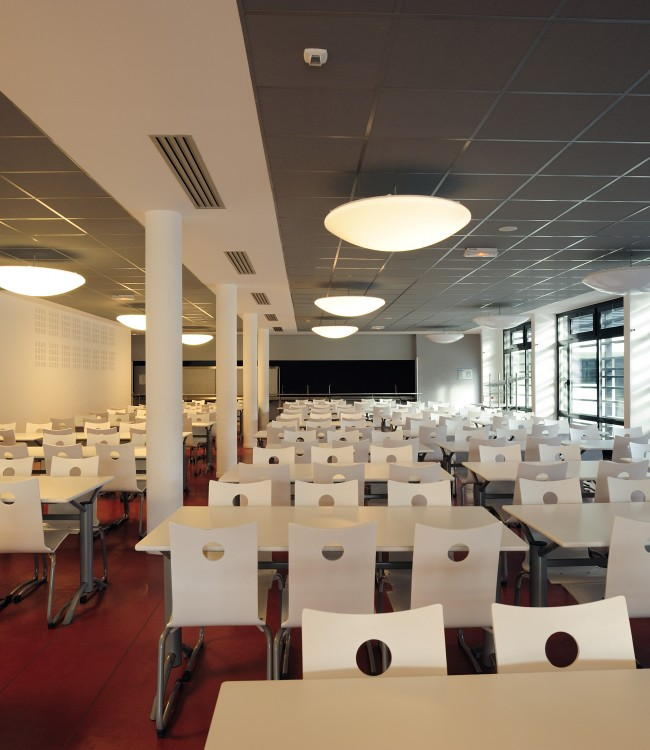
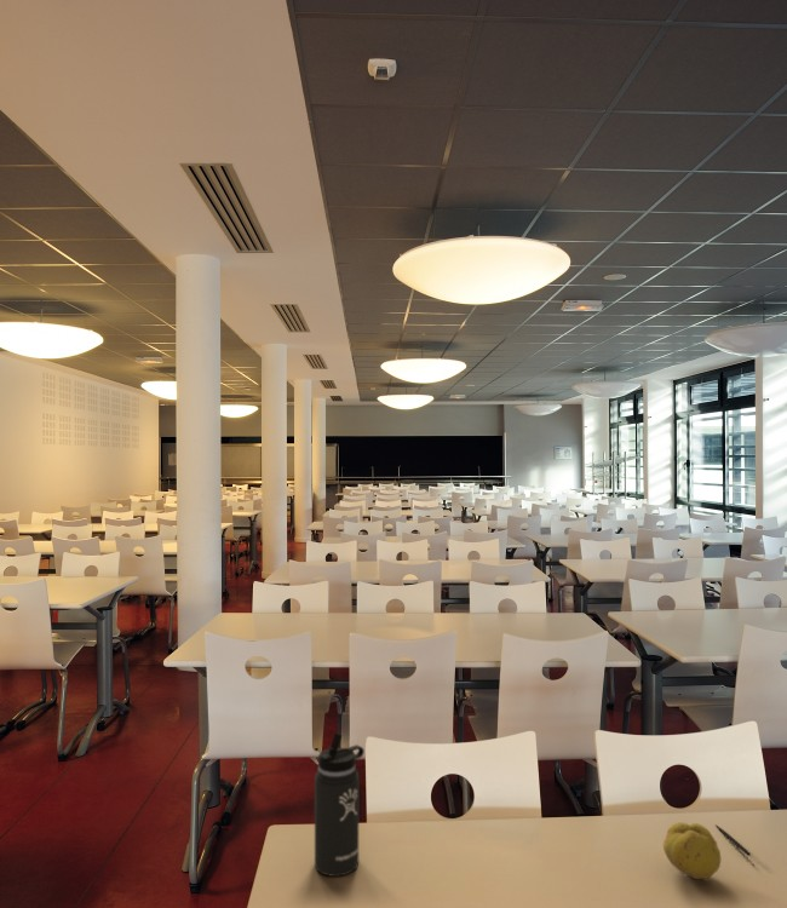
+ fruit [662,821,722,880]
+ thermos bottle [314,731,366,878]
+ pen [714,823,752,857]
